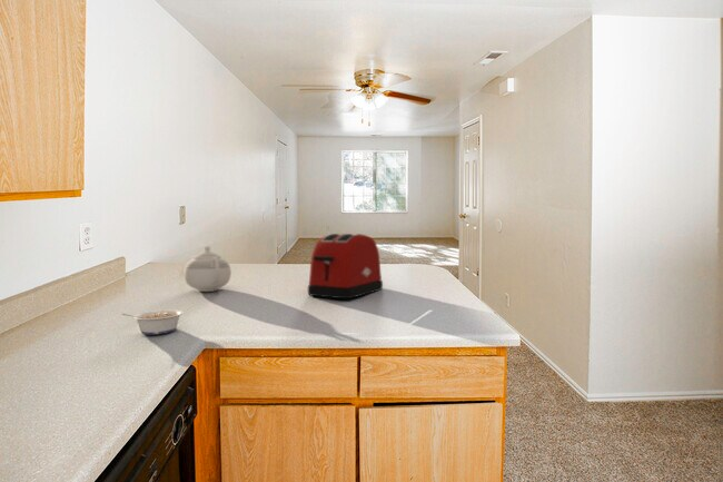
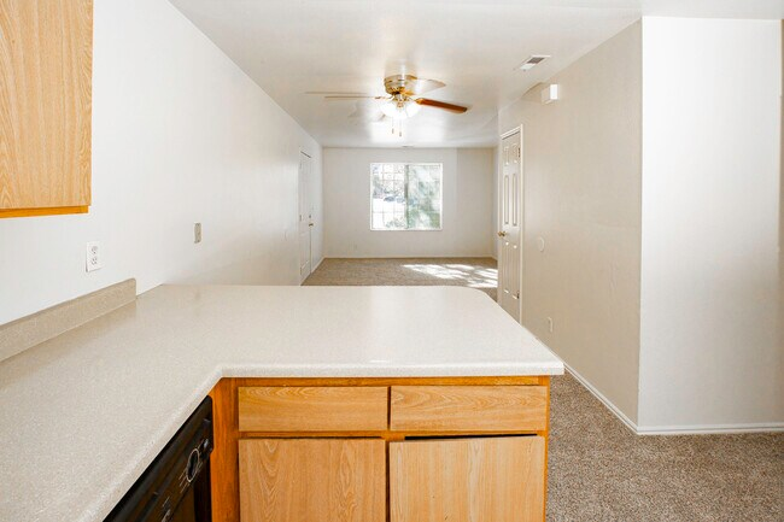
- toaster [307,233,384,299]
- legume [121,308,184,335]
- teapot [184,245,232,293]
